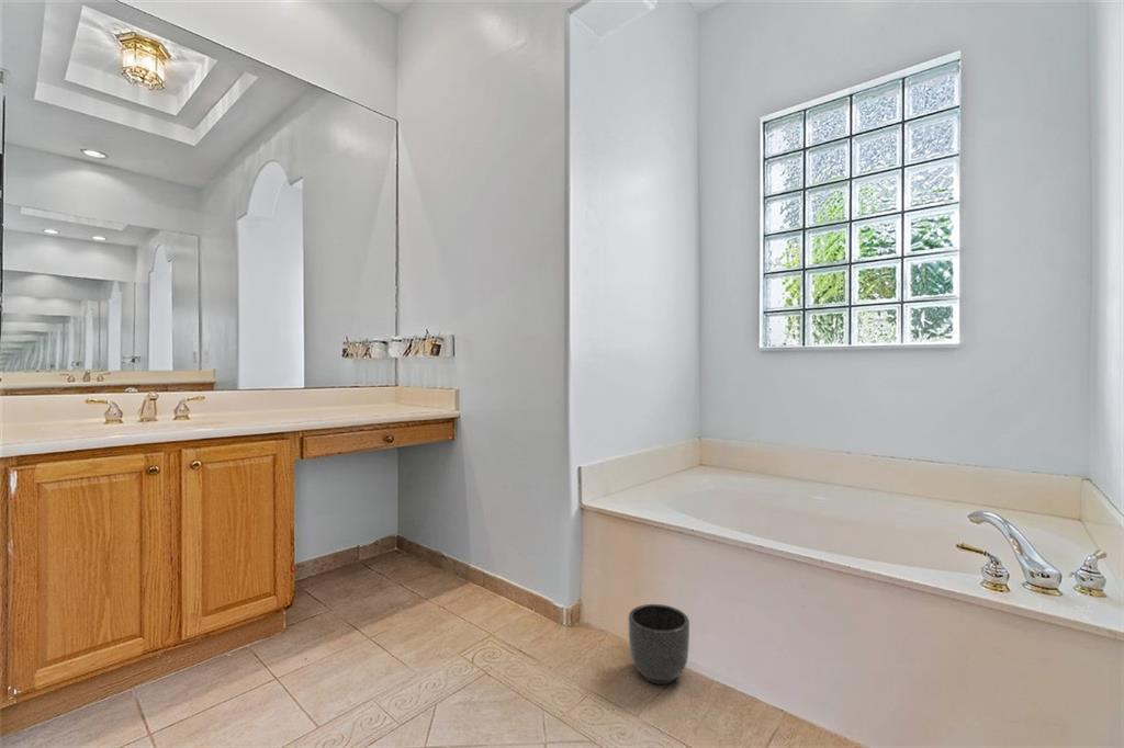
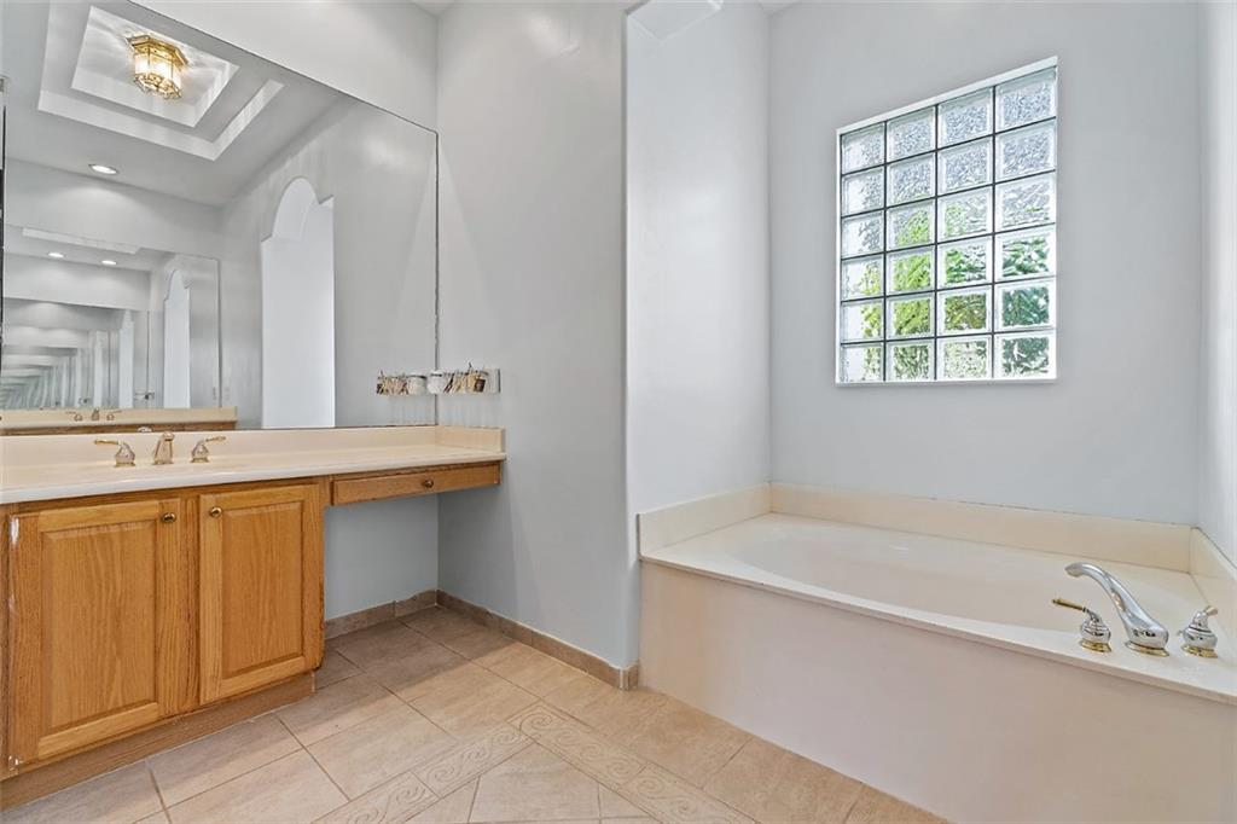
- planter [628,603,690,685]
